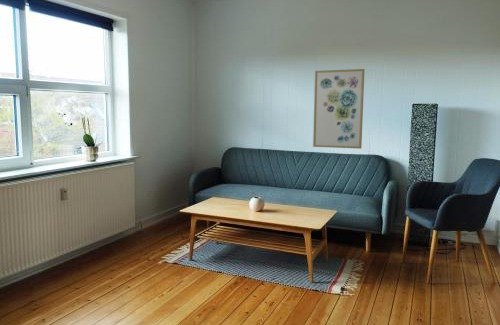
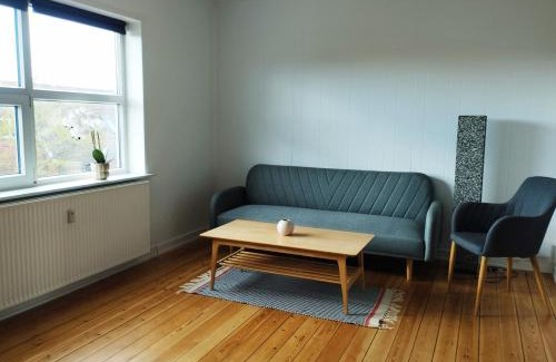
- wall art [312,68,365,150]
